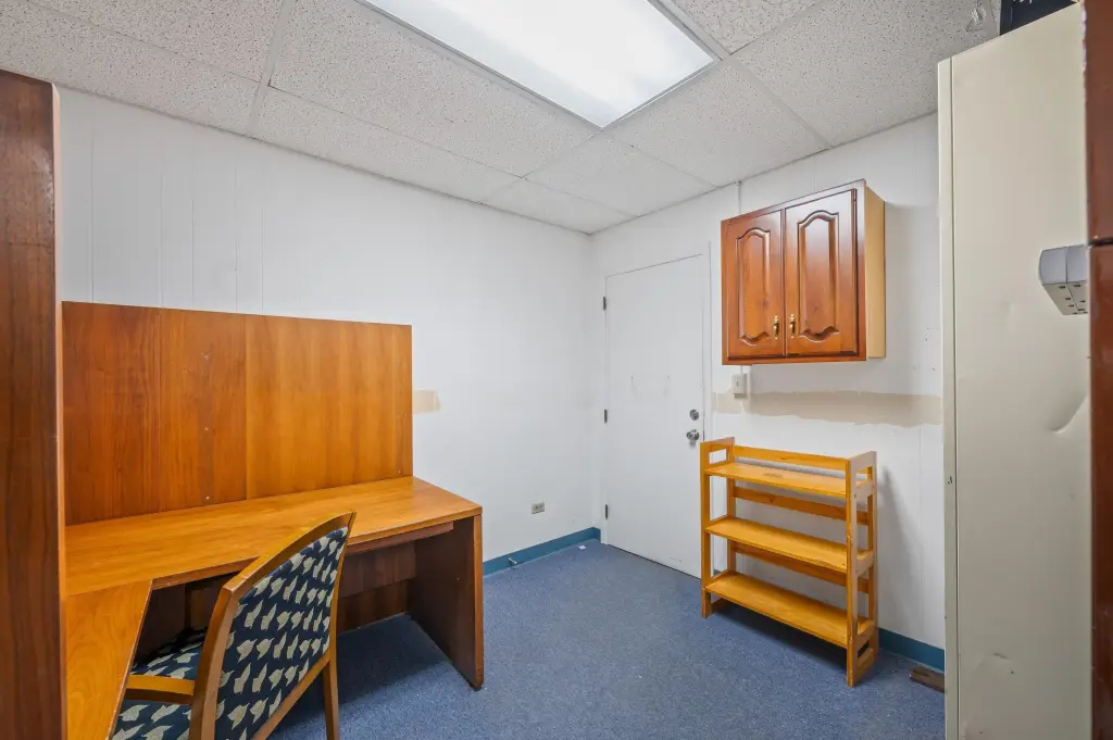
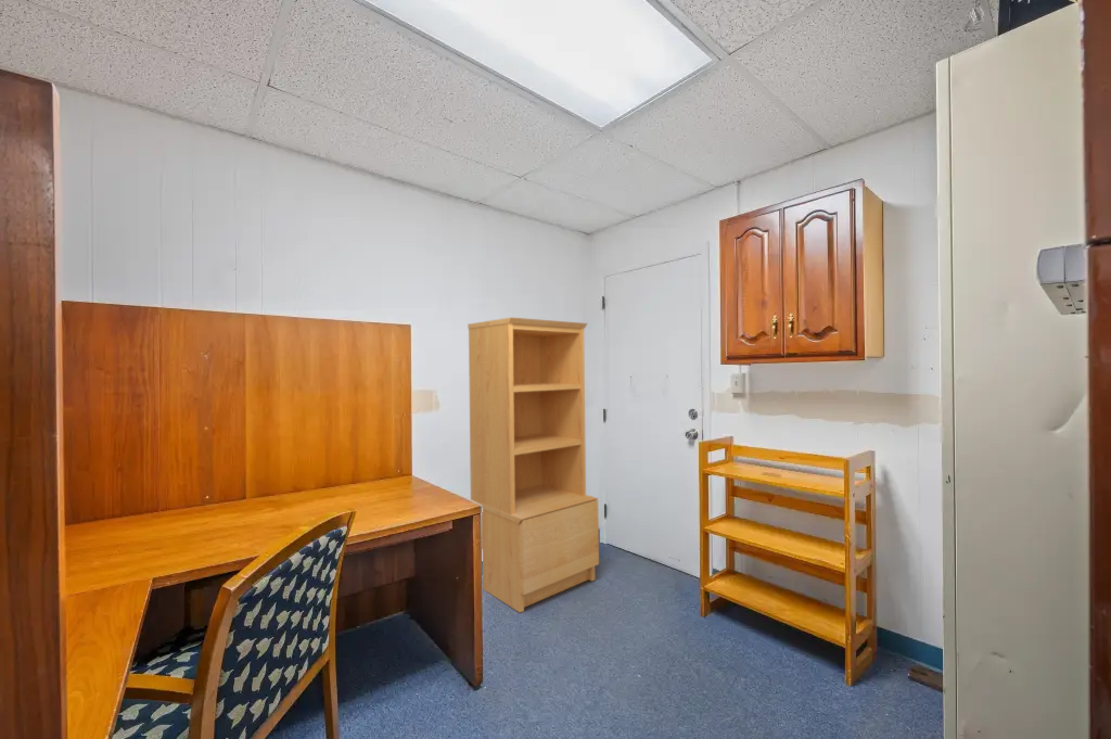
+ bookcase [467,316,600,614]
